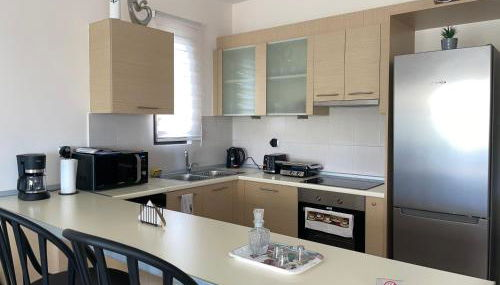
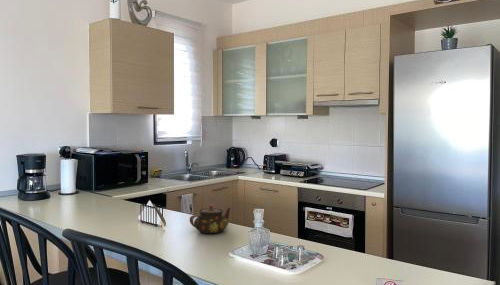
+ teapot [189,204,231,235]
